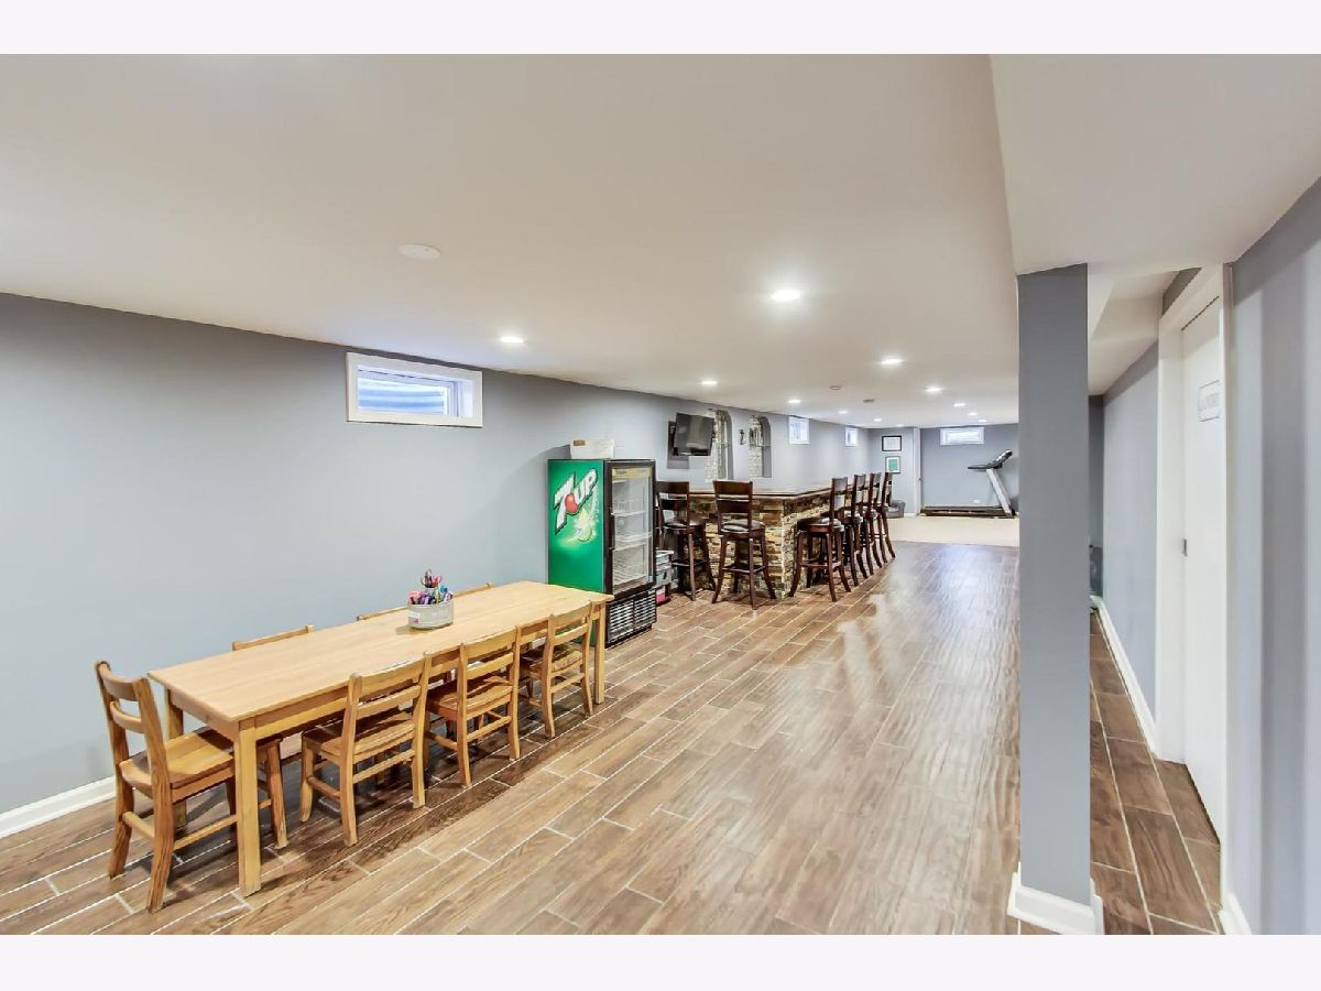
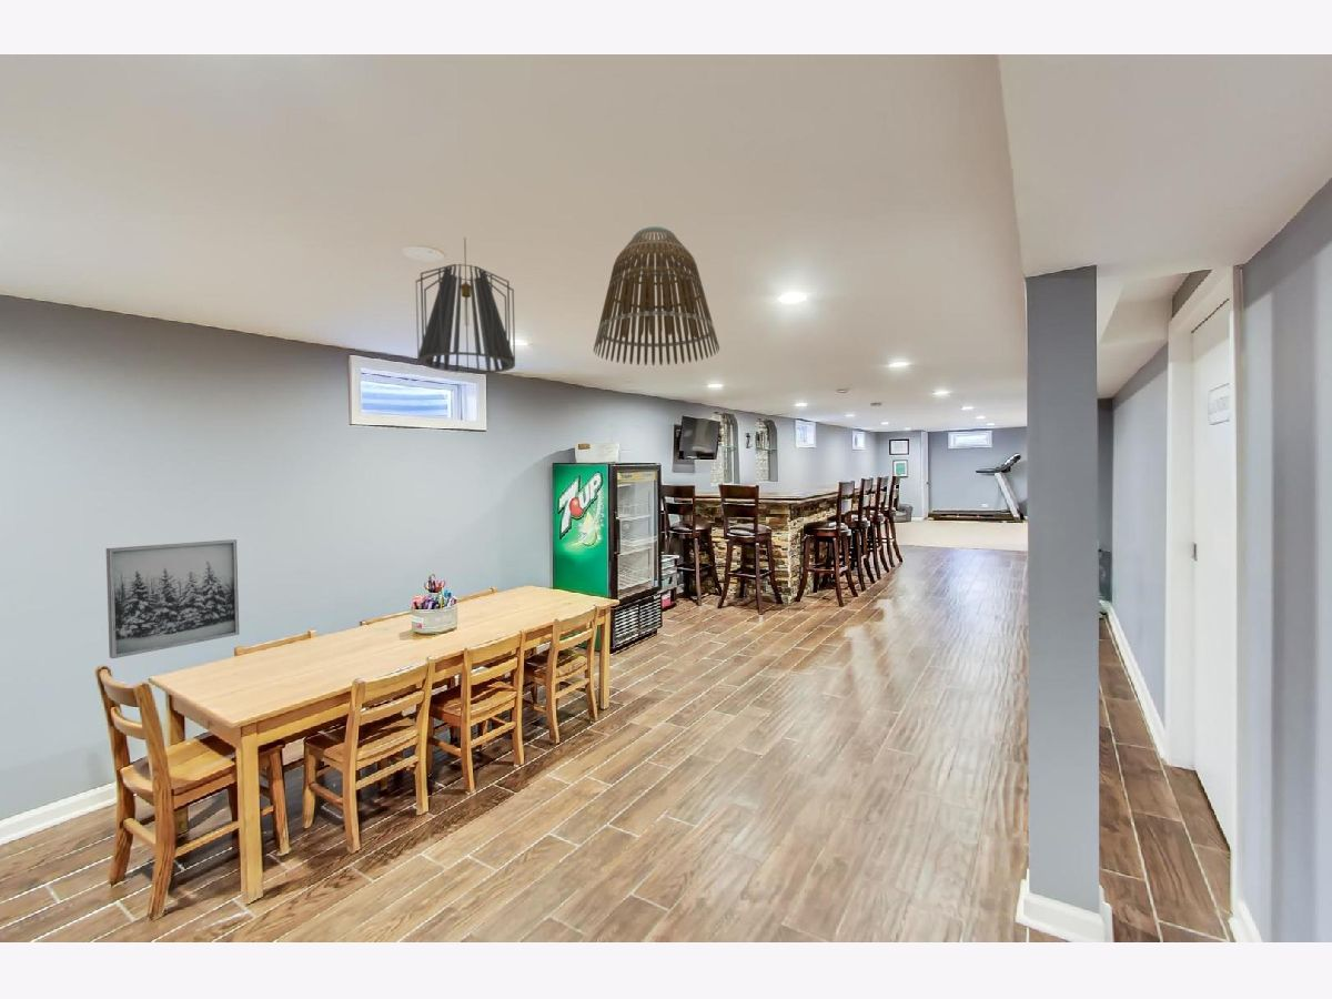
+ lamp shade [593,225,720,366]
+ pendant light [414,236,516,374]
+ wall art [105,538,240,659]
